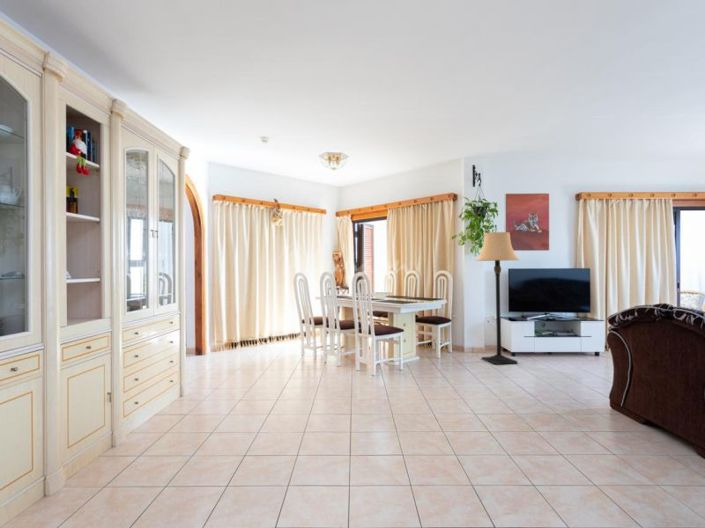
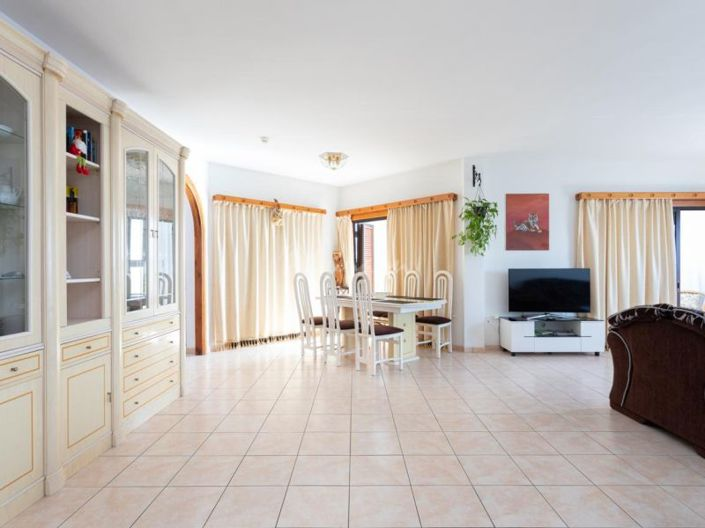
- lamp [475,231,520,366]
